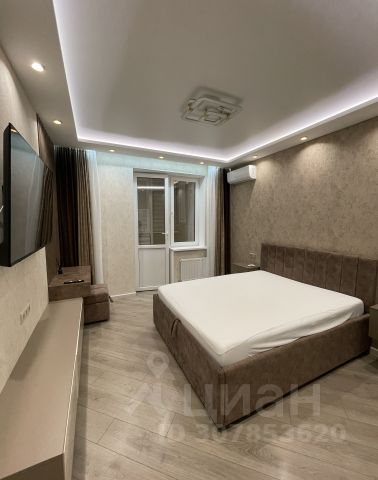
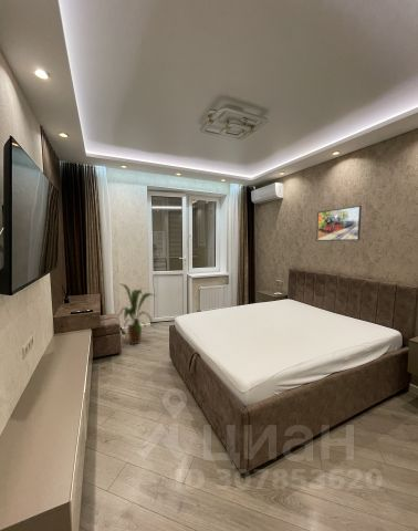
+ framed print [315,205,363,242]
+ house plant [117,283,158,346]
